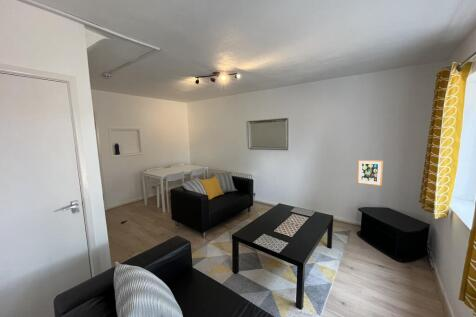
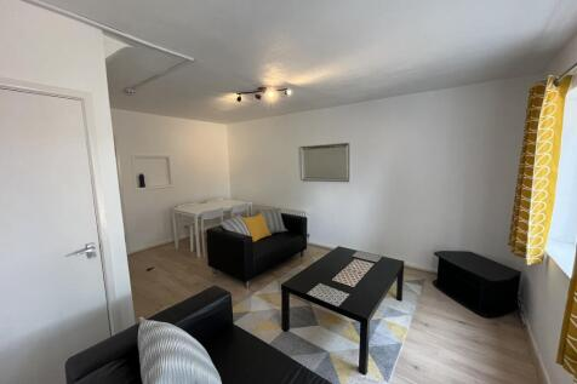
- wall art [356,159,384,187]
